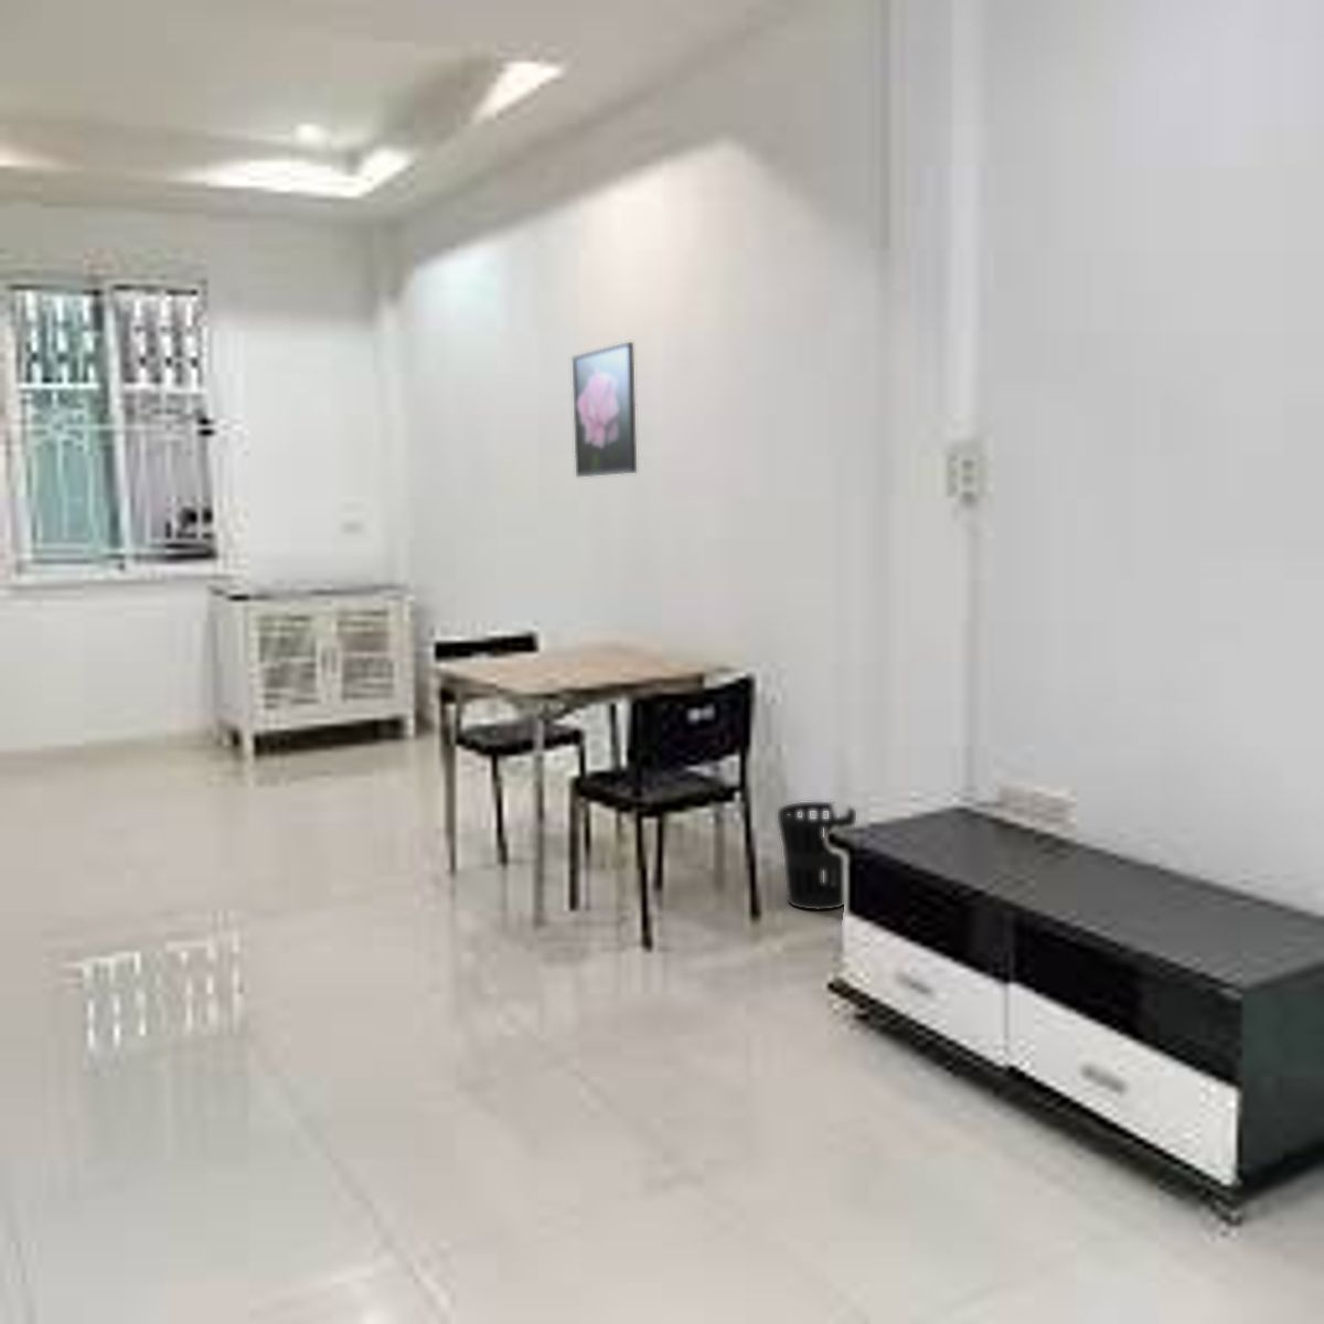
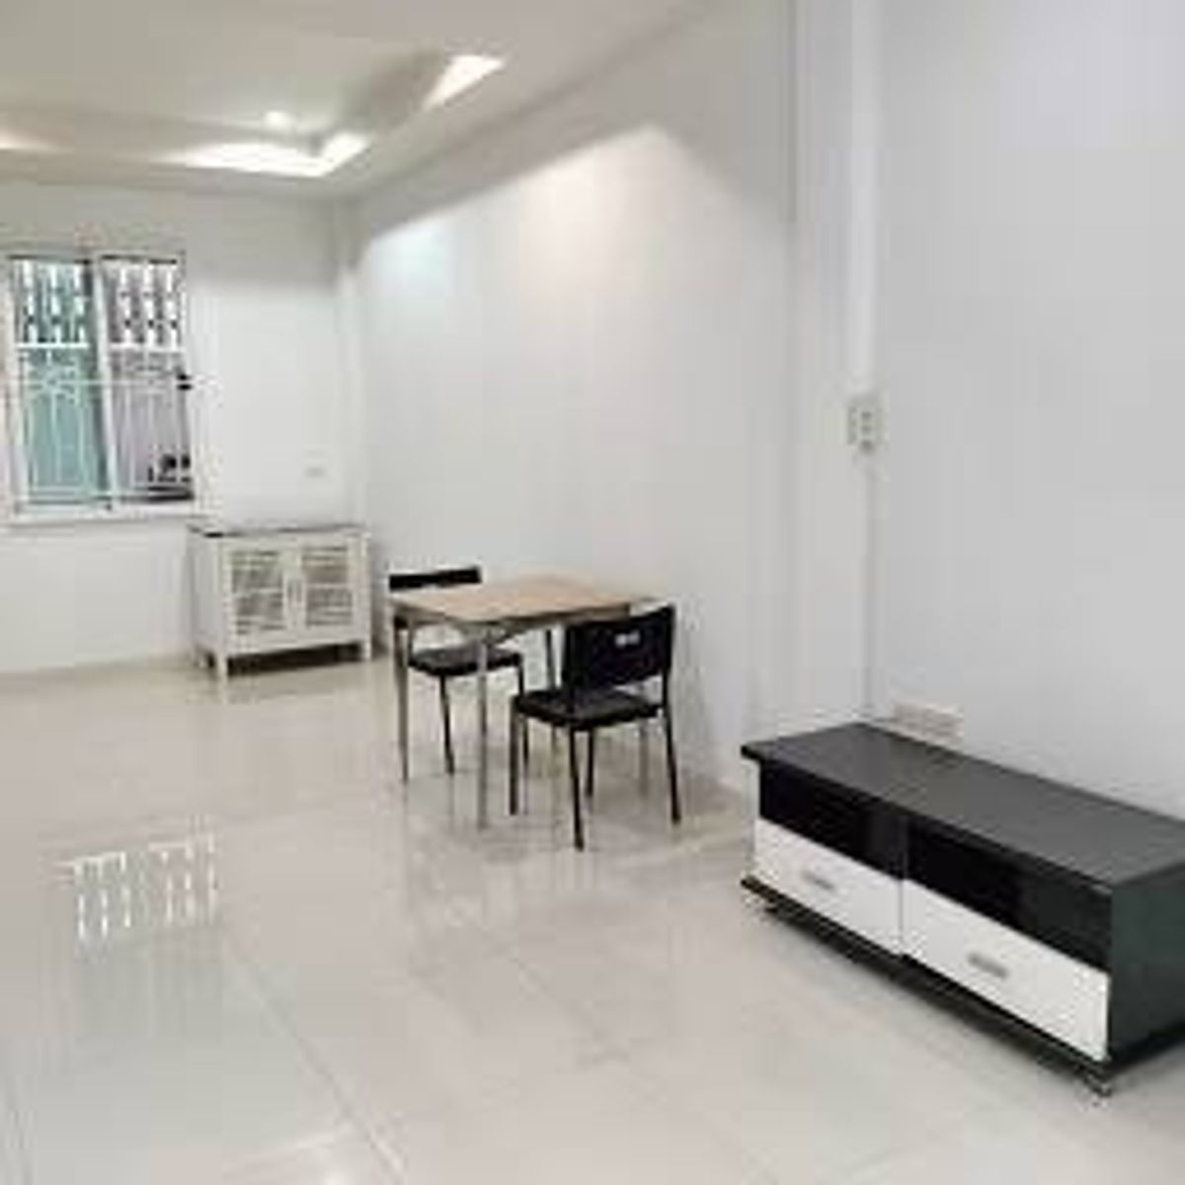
- wastebasket [777,801,857,912]
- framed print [571,341,638,478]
